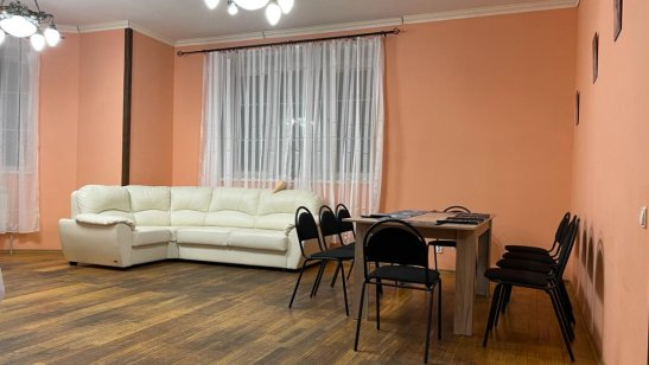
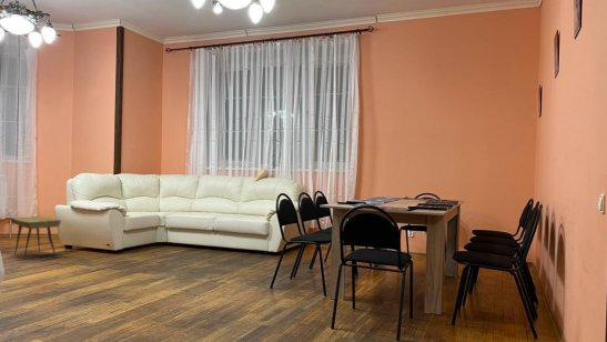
+ side table [10,215,62,259]
